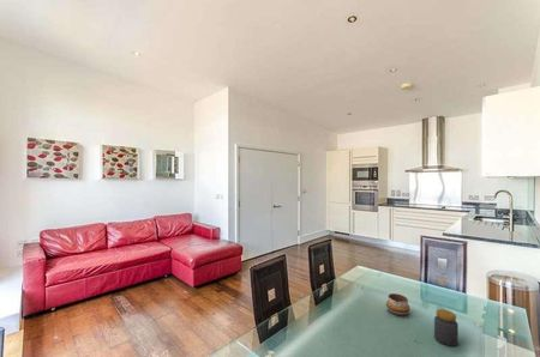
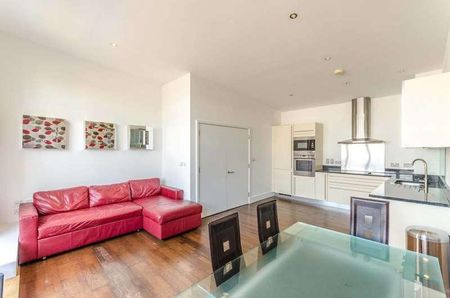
- jar [433,308,460,347]
- decorative bowl [385,292,412,317]
